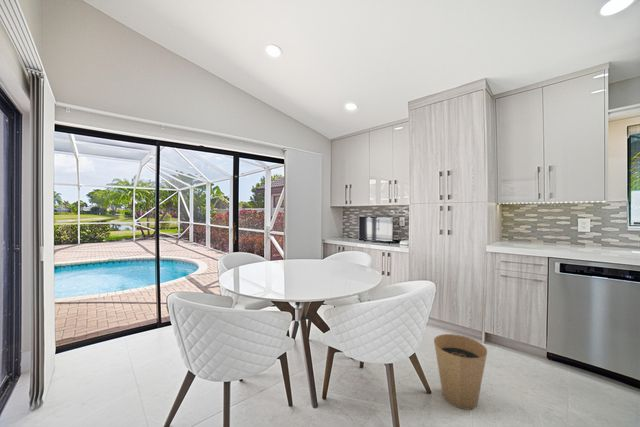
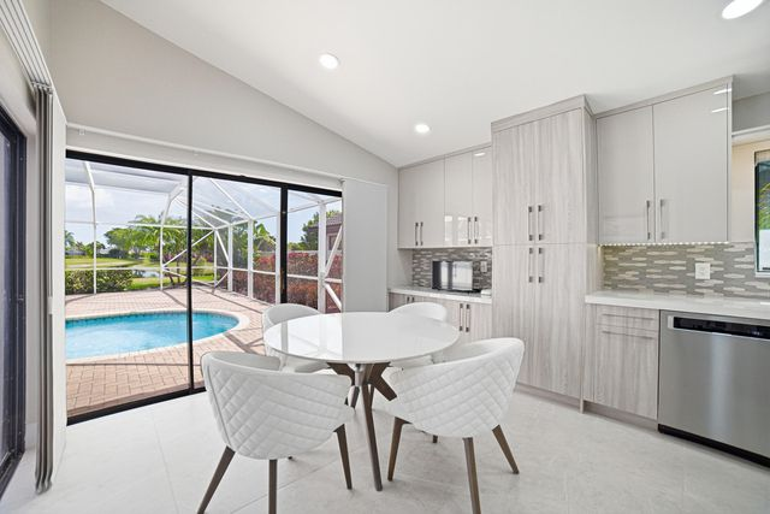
- trash can [433,333,488,411]
